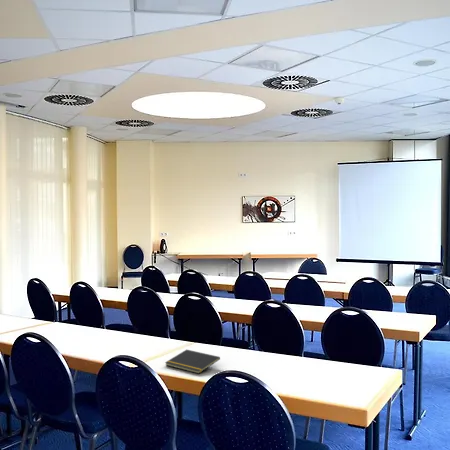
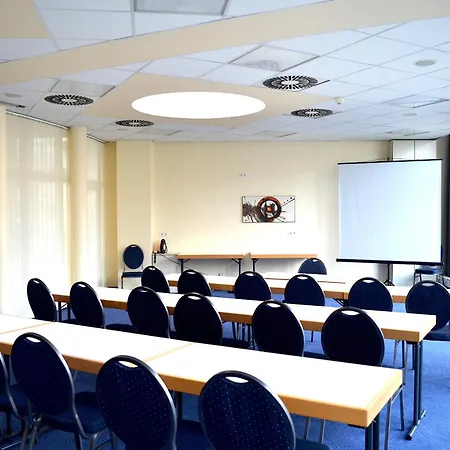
- notepad [164,349,221,375]
